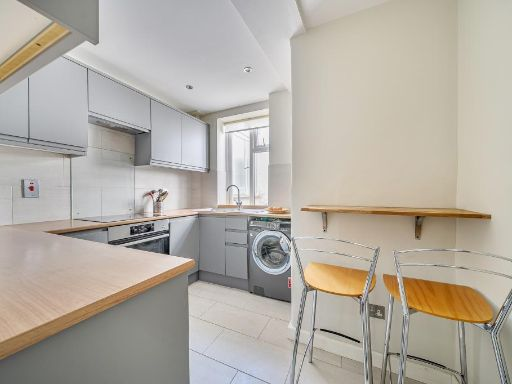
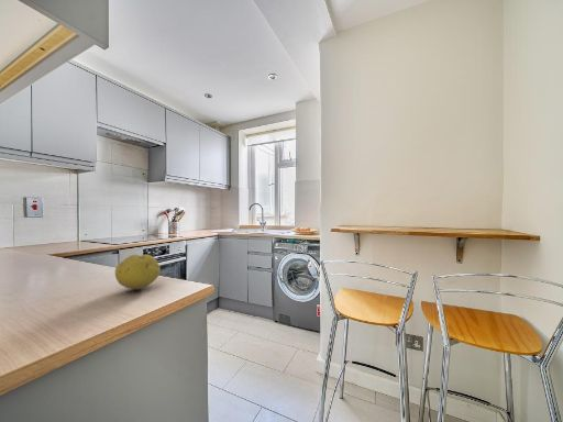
+ fruit [114,254,162,290]
